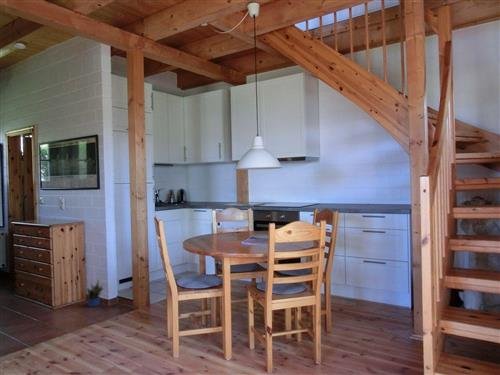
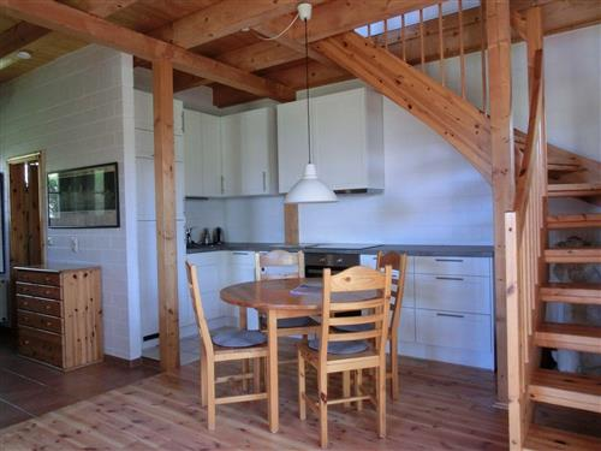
- potted plant [85,279,105,308]
